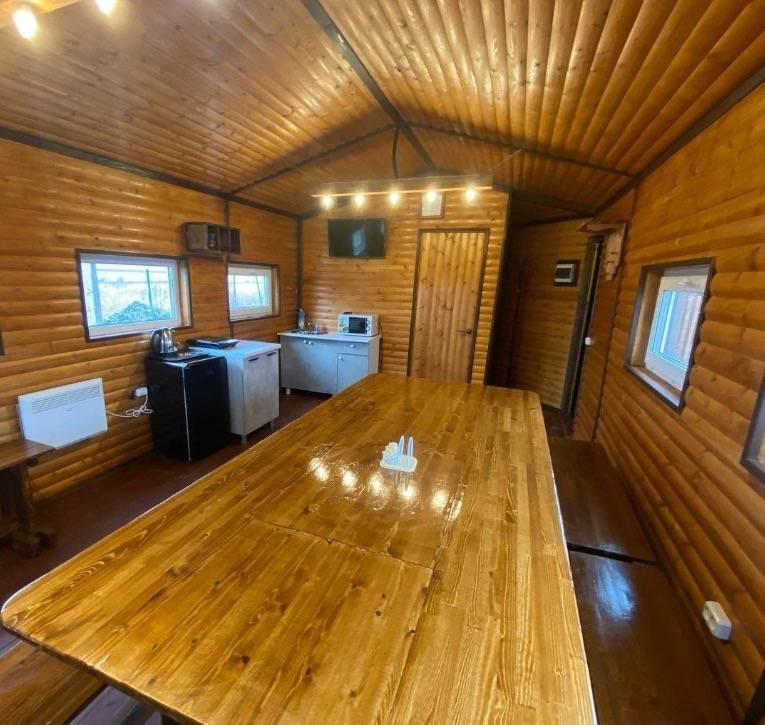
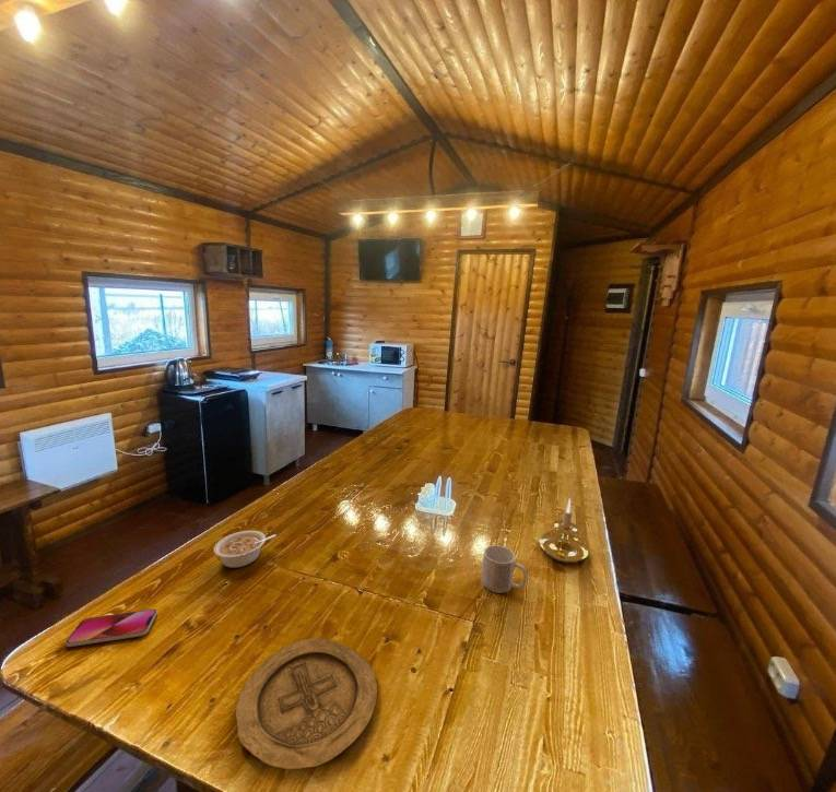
+ mug [481,544,529,594]
+ smartphone [64,608,158,648]
+ legume [213,530,278,569]
+ plate [235,637,378,770]
+ candle holder [539,497,589,565]
